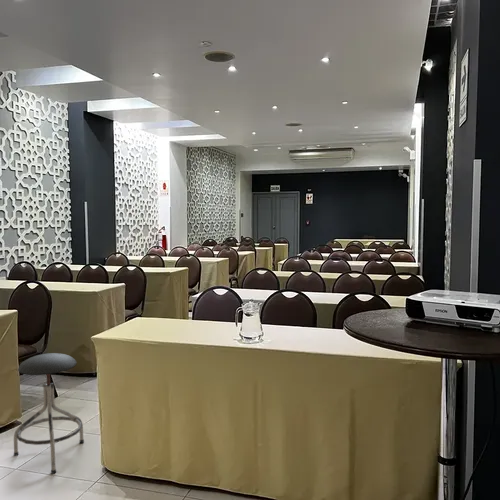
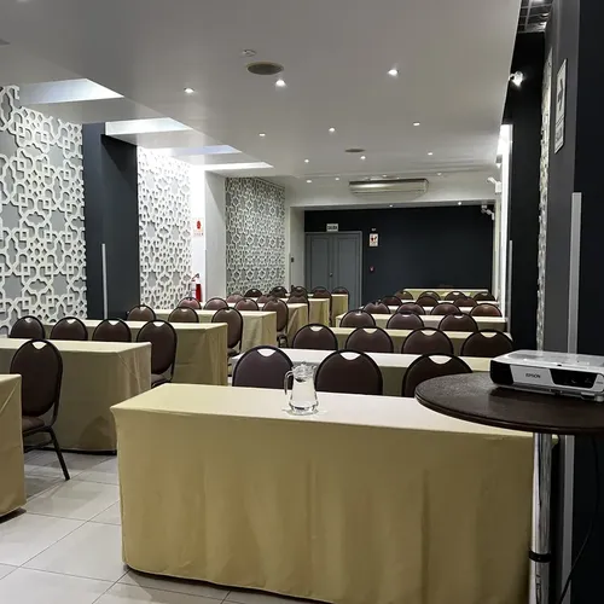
- stool [13,352,85,475]
